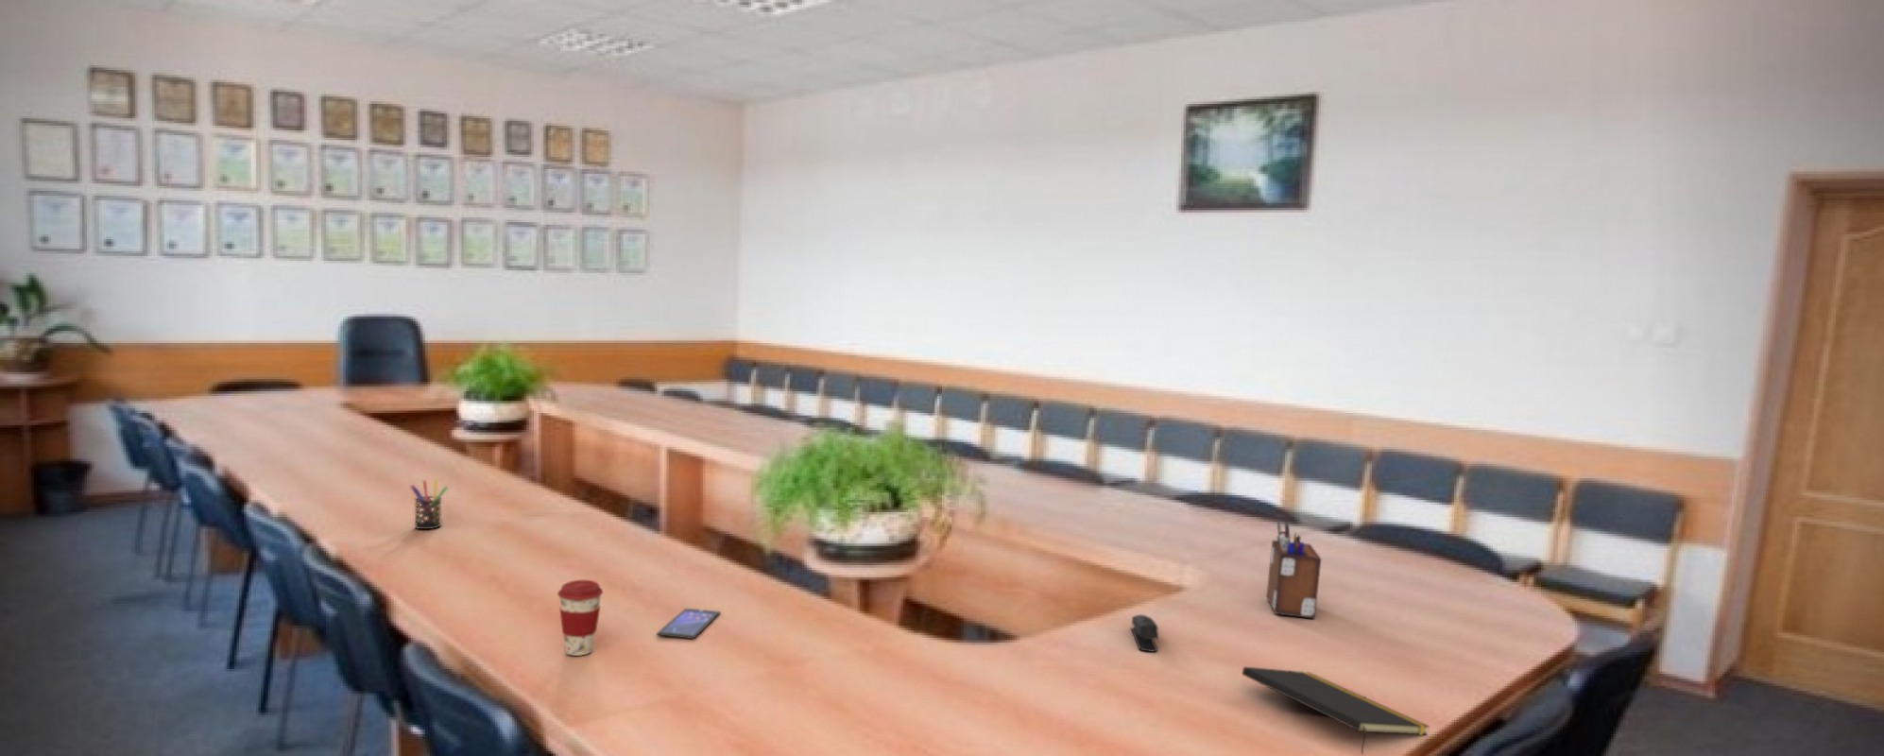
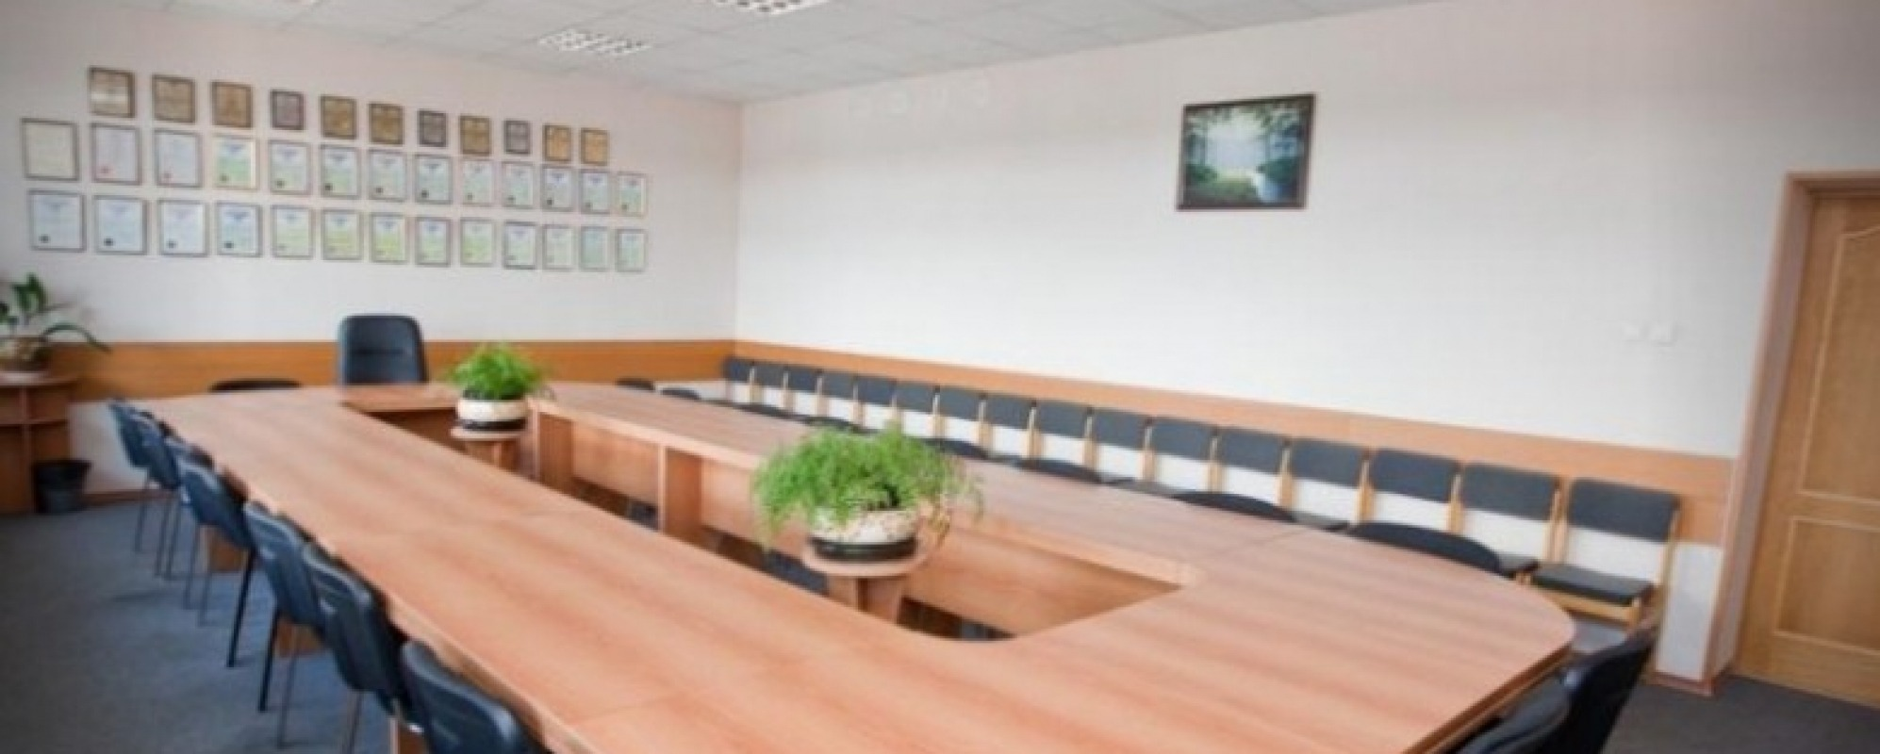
- desk organizer [1266,519,1322,620]
- notepad [1241,666,1431,755]
- smartphone [656,608,721,639]
- pen holder [409,480,449,530]
- stapler [1129,614,1159,653]
- coffee cup [556,579,603,656]
